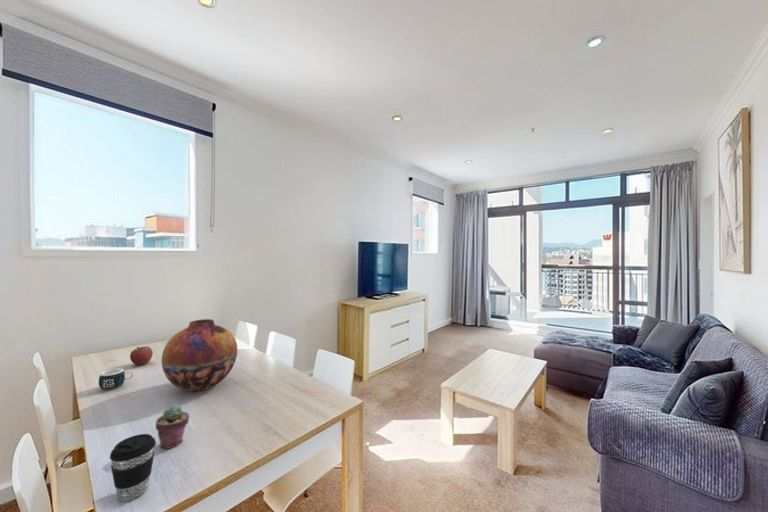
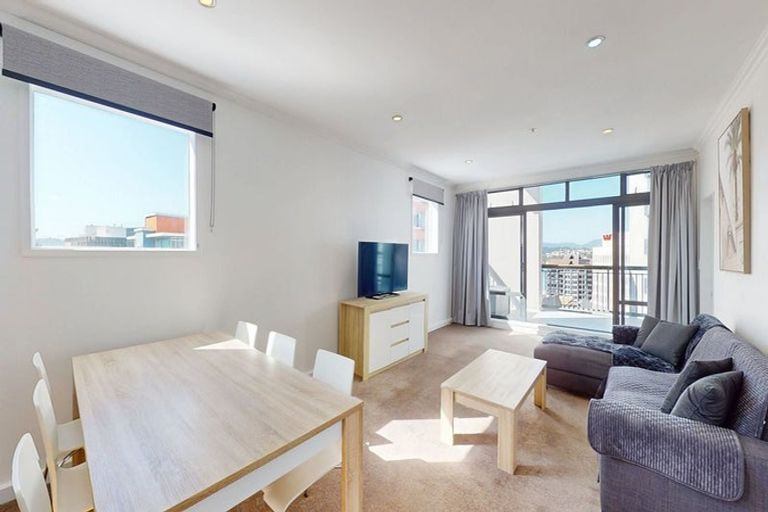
- potted succulent [154,404,190,450]
- vase [161,318,238,392]
- apple [129,346,154,366]
- coffee cup [109,433,157,503]
- mug [98,368,134,391]
